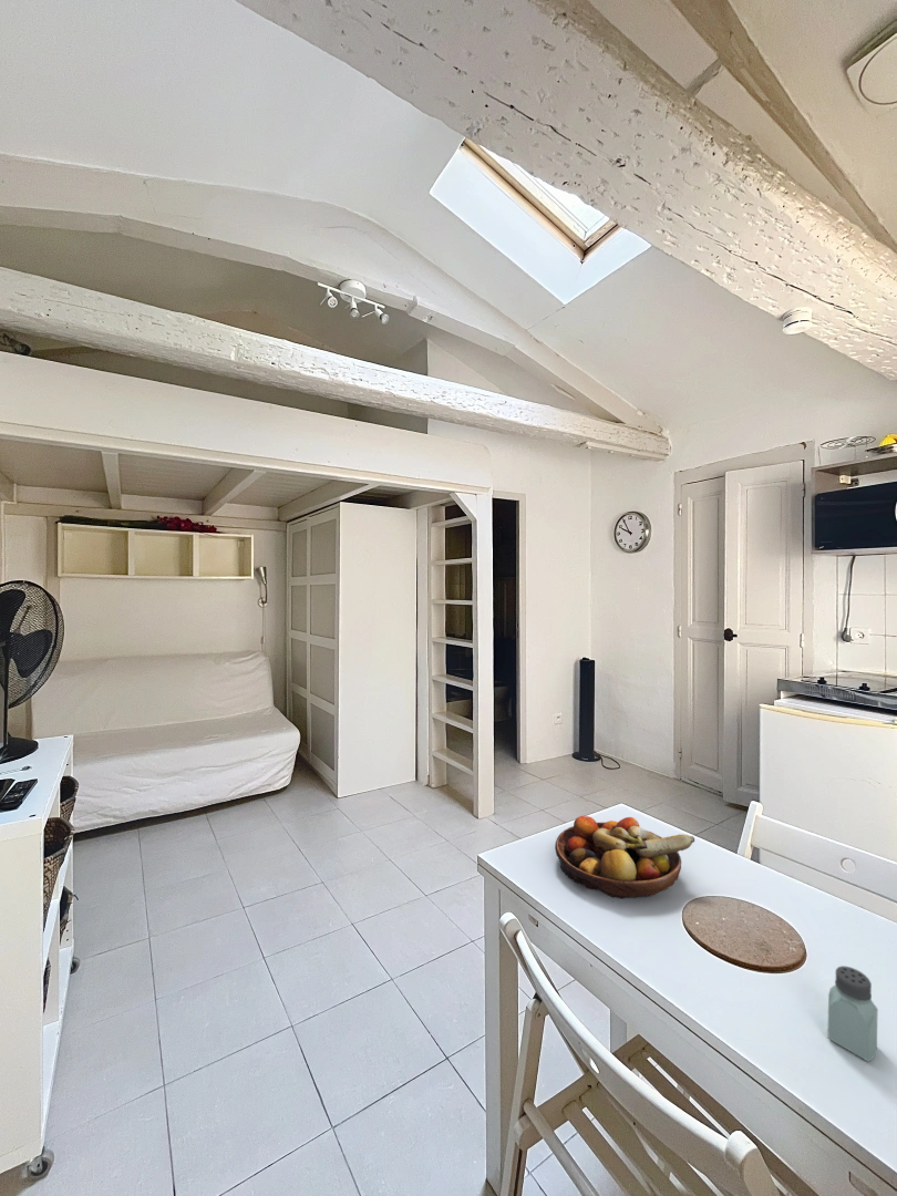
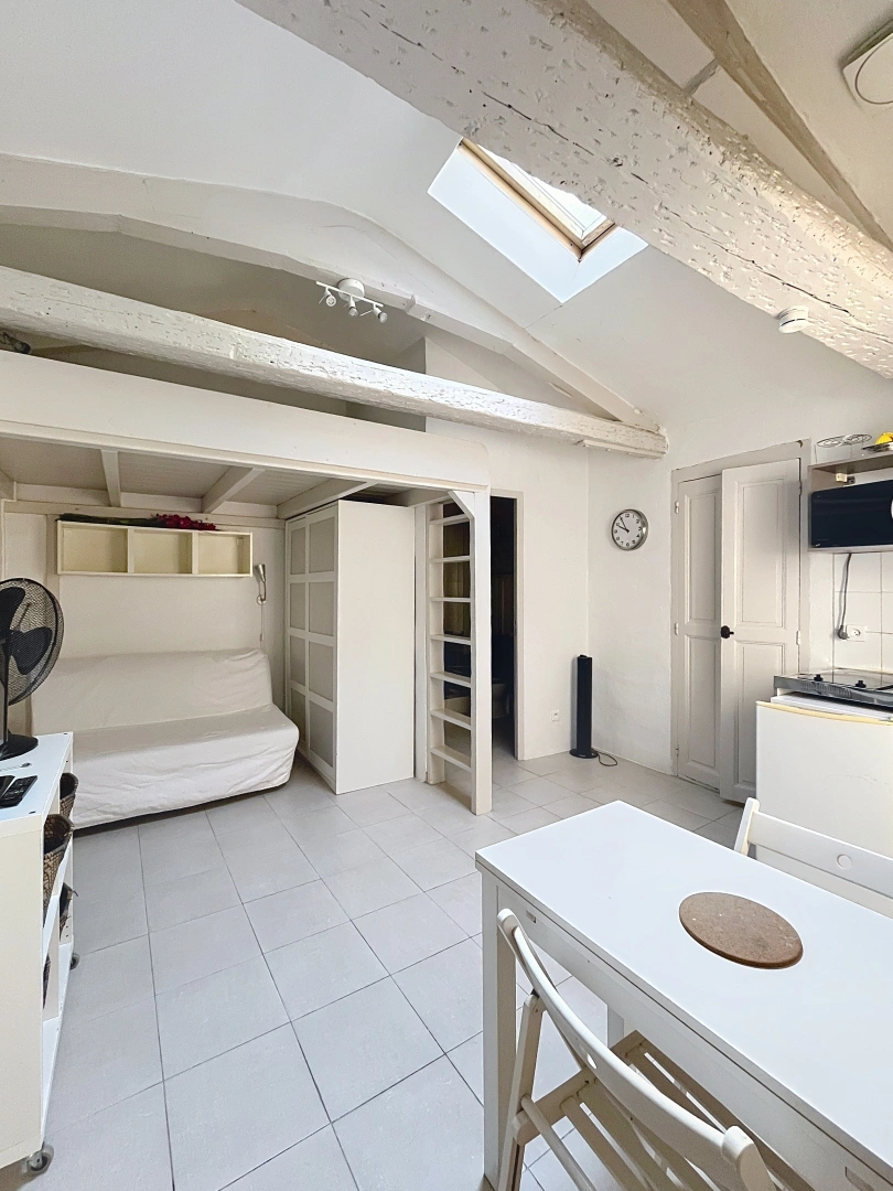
- saltshaker [827,965,879,1063]
- fruit bowl [554,815,695,899]
